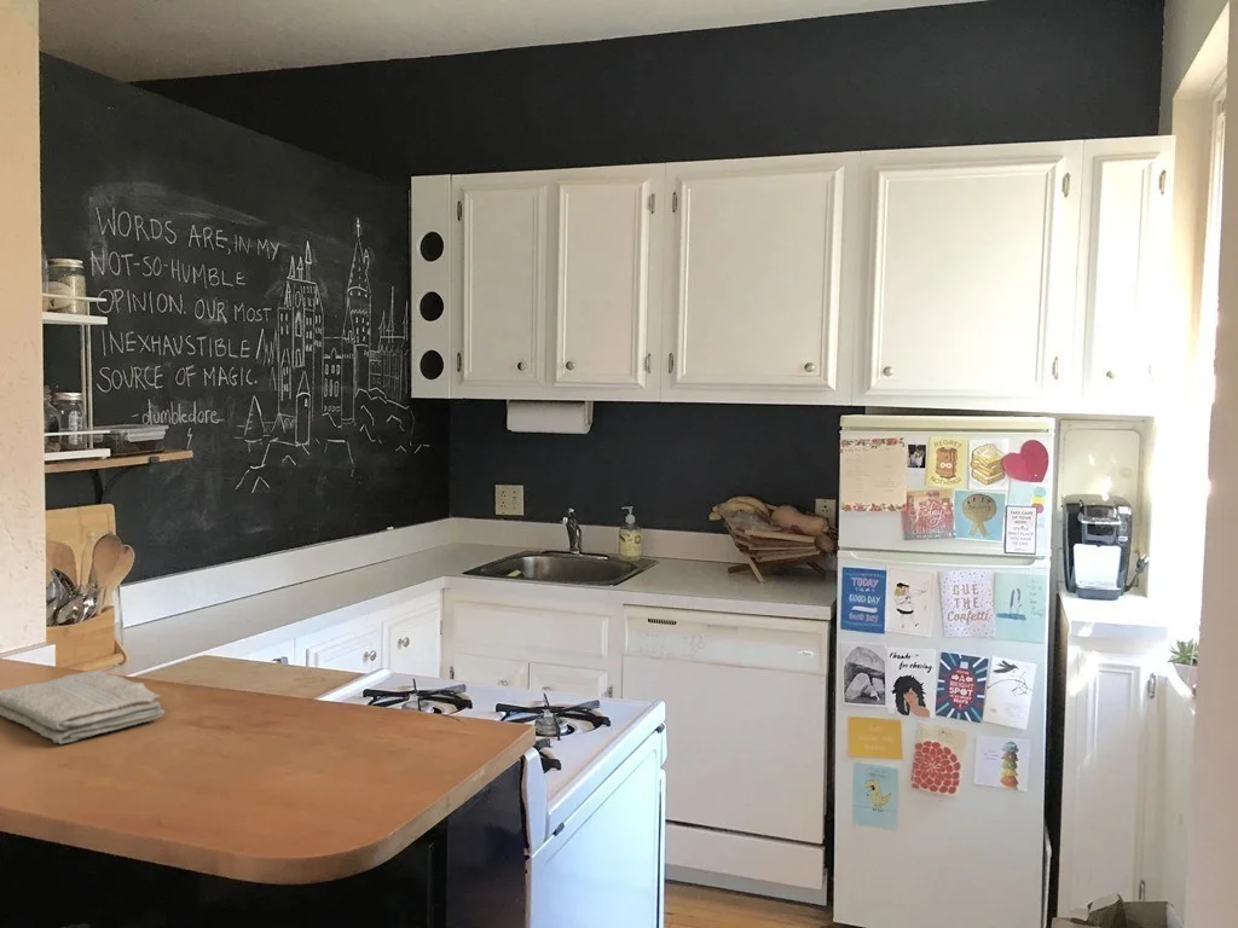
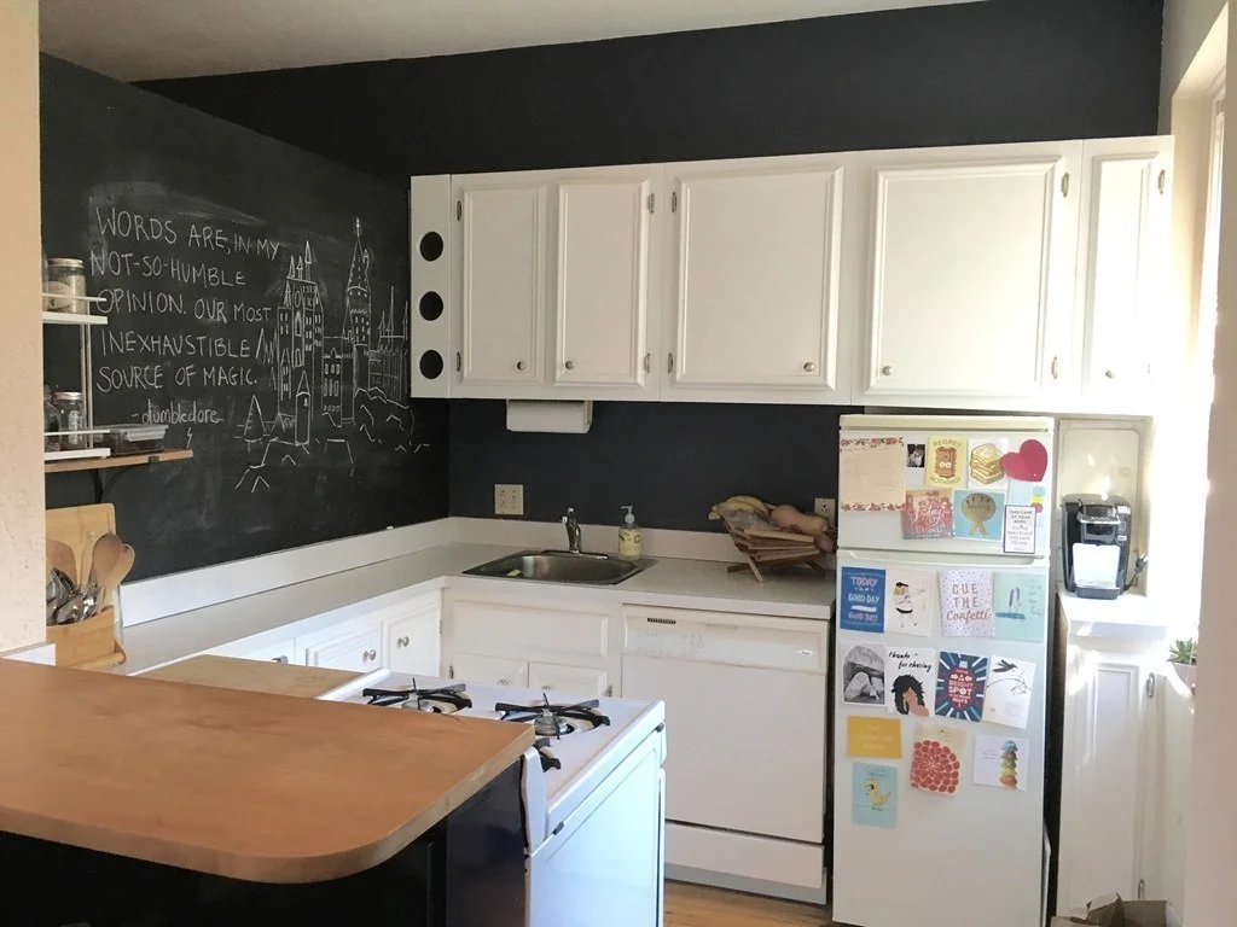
- washcloth [0,669,166,746]
